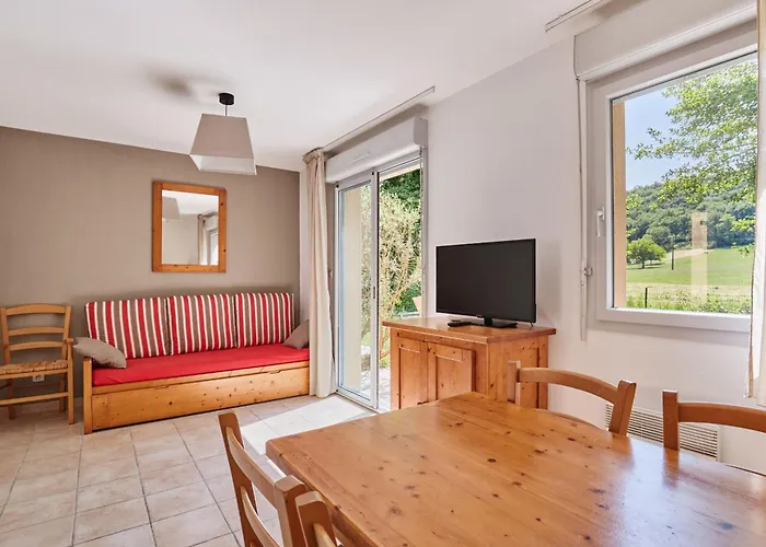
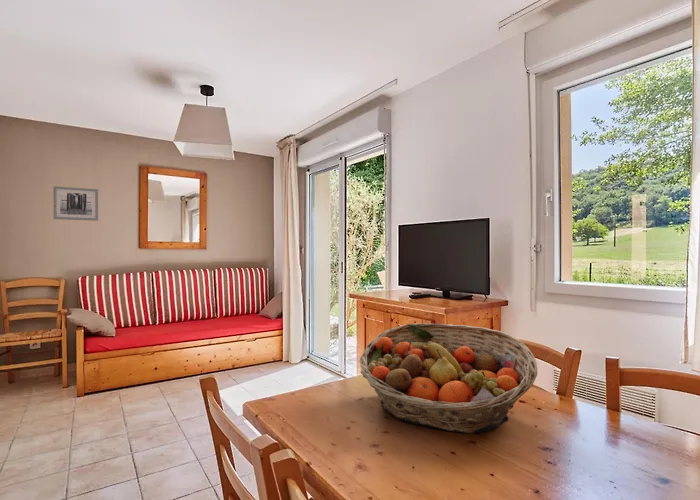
+ fruit basket [358,322,538,434]
+ wall art [53,185,99,222]
